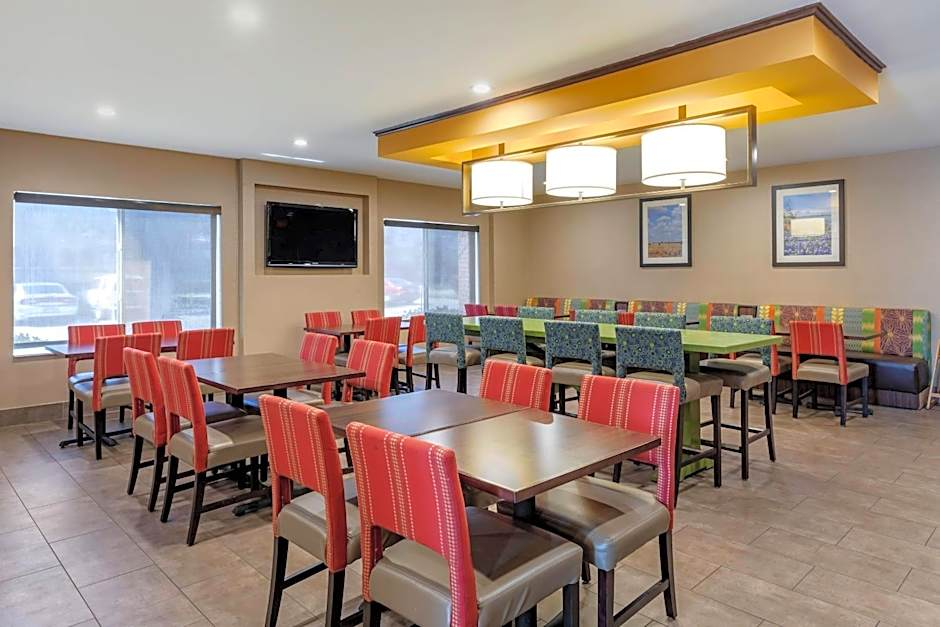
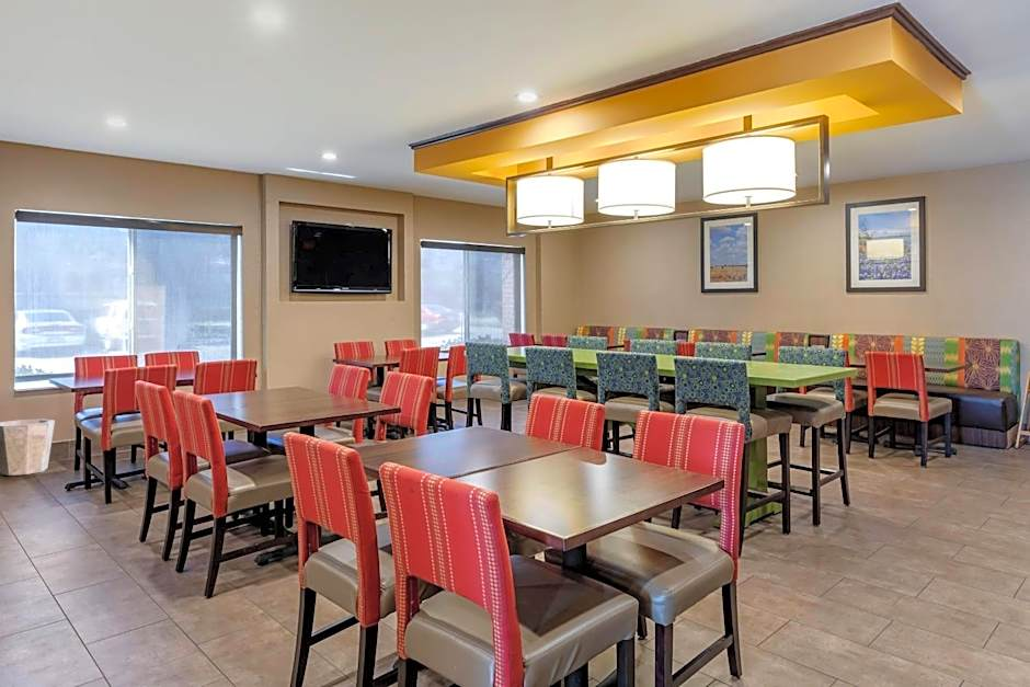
+ waste bin [0,419,56,477]
